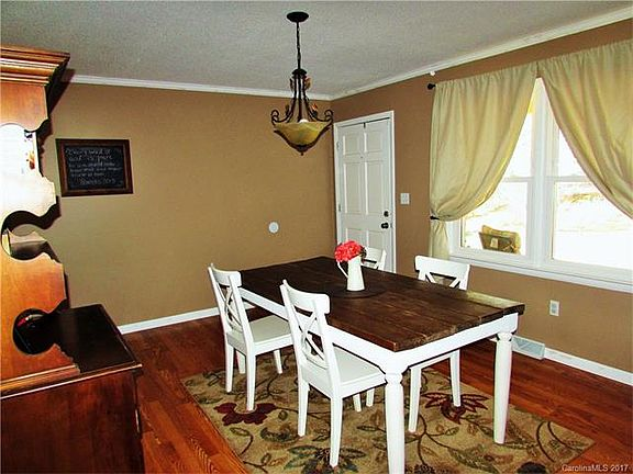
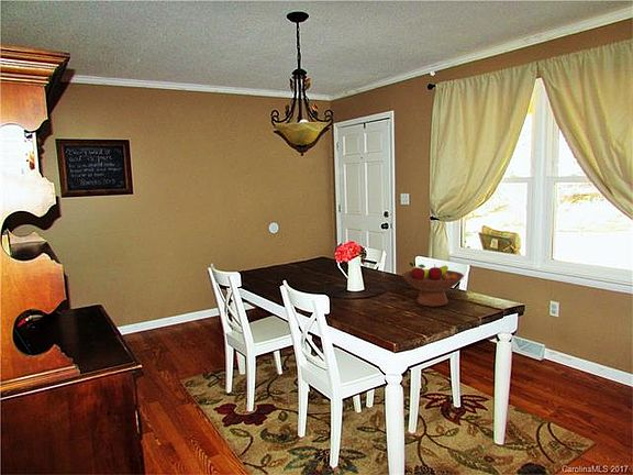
+ fruit bowl [400,261,465,308]
